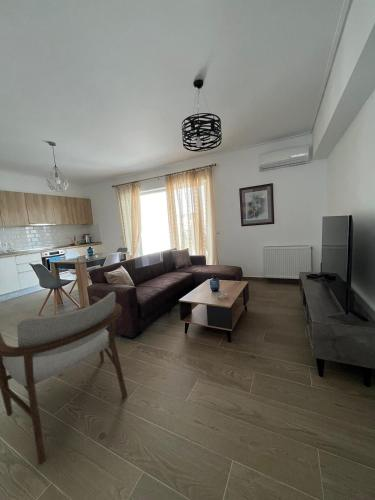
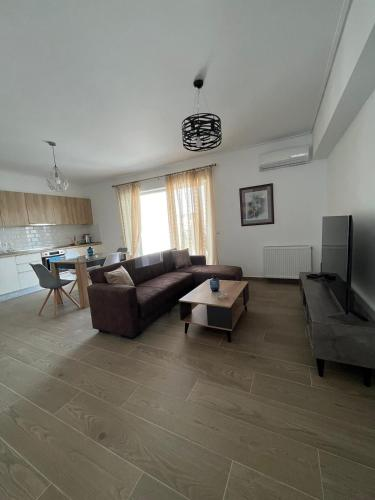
- armchair [0,291,128,465]
